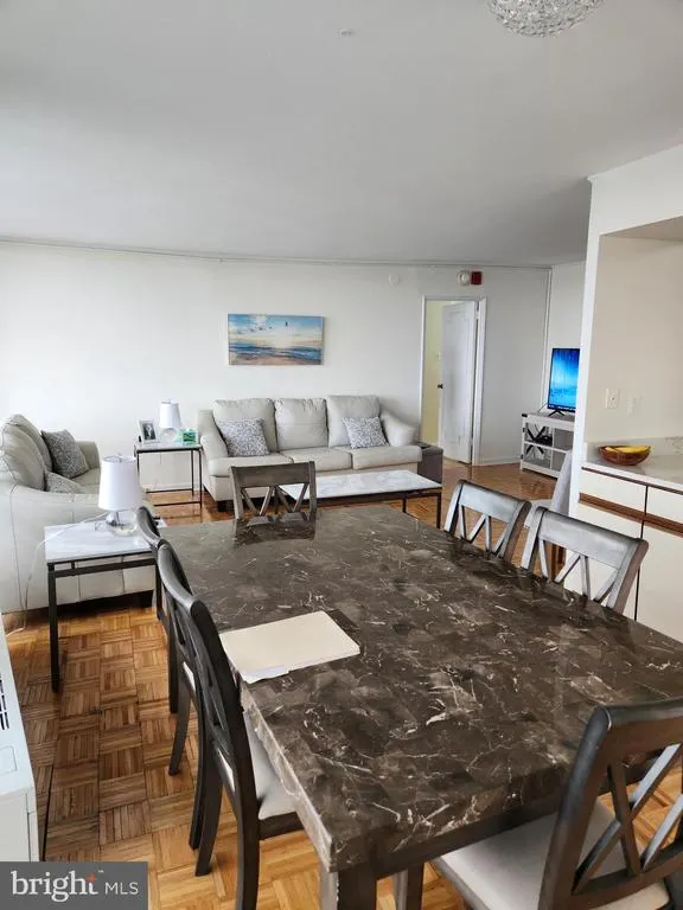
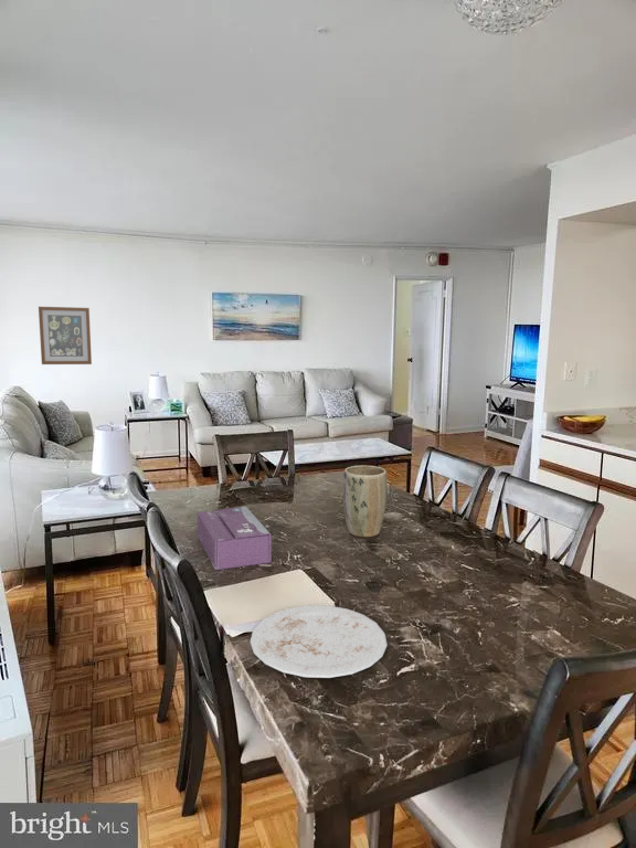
+ plate [248,604,389,679]
+ wall art [38,306,93,365]
+ tissue box [197,506,273,571]
+ plant pot [342,465,388,538]
